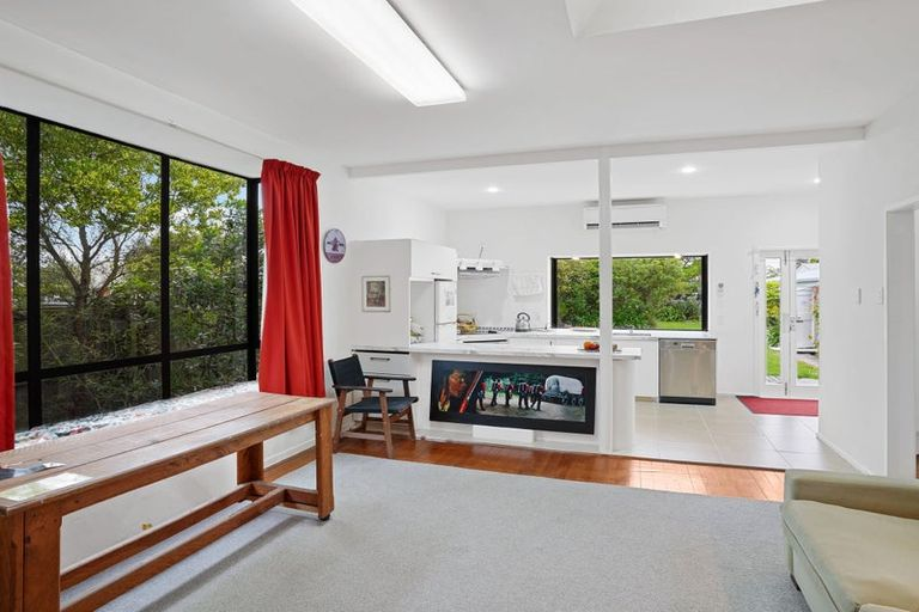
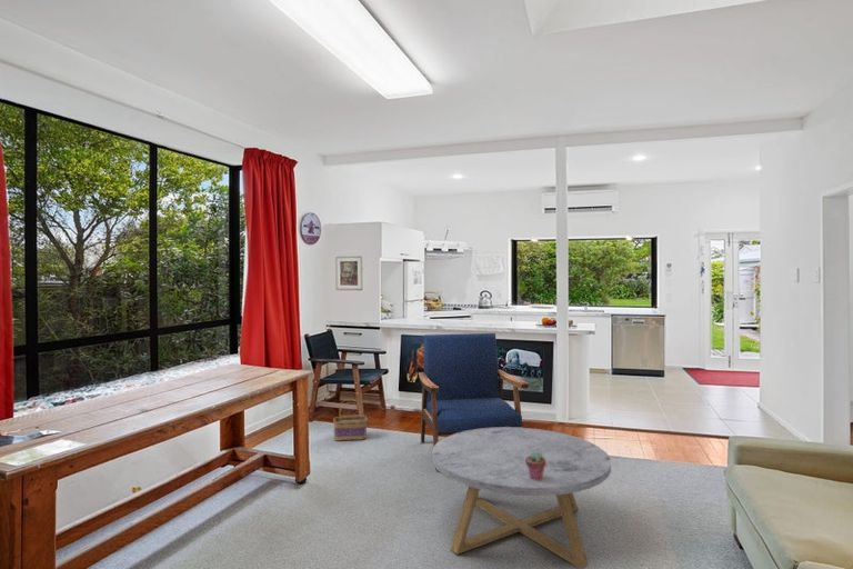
+ basket [332,397,368,442]
+ armchair [418,332,530,471]
+ coffee table [431,427,612,569]
+ potted succulent [525,451,546,480]
